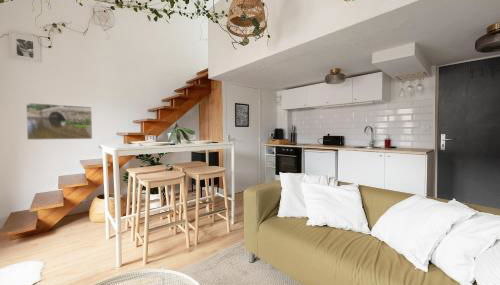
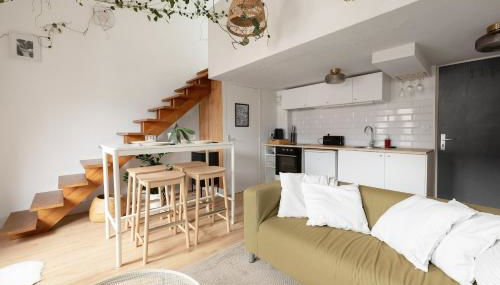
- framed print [25,102,93,141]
